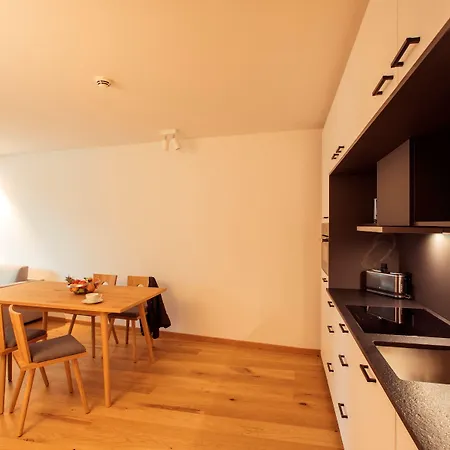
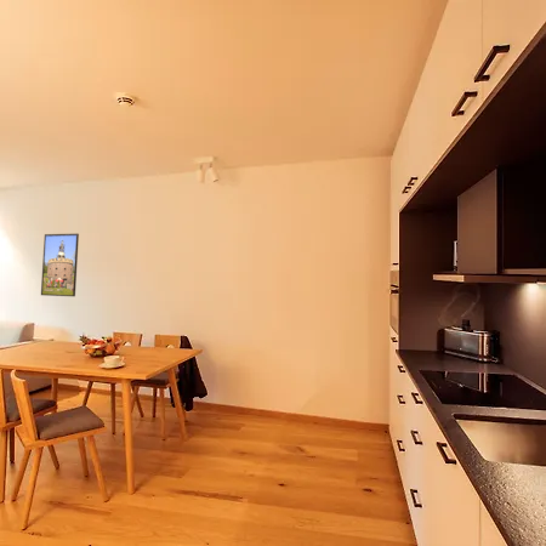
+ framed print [40,232,80,297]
